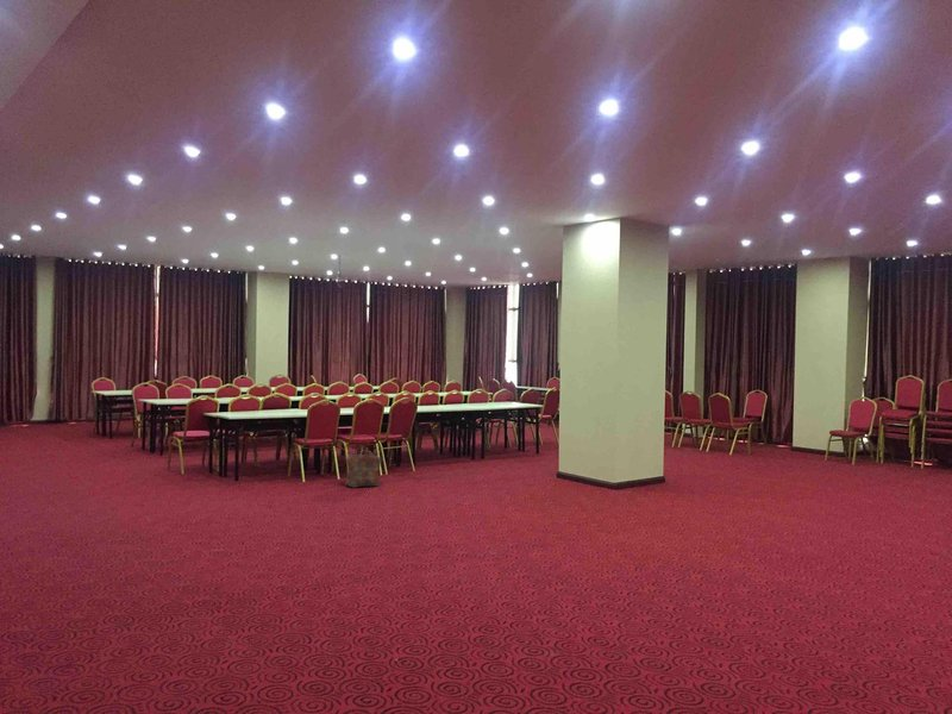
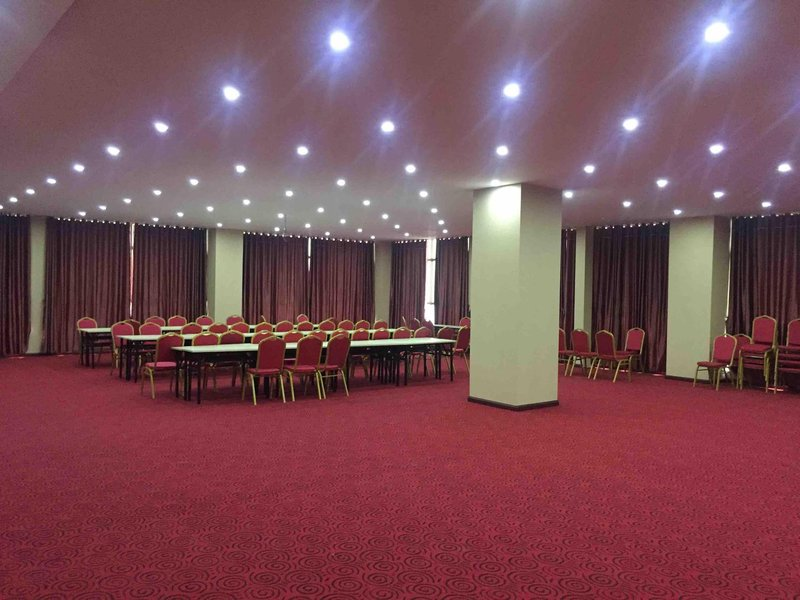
- backpack [344,445,383,489]
